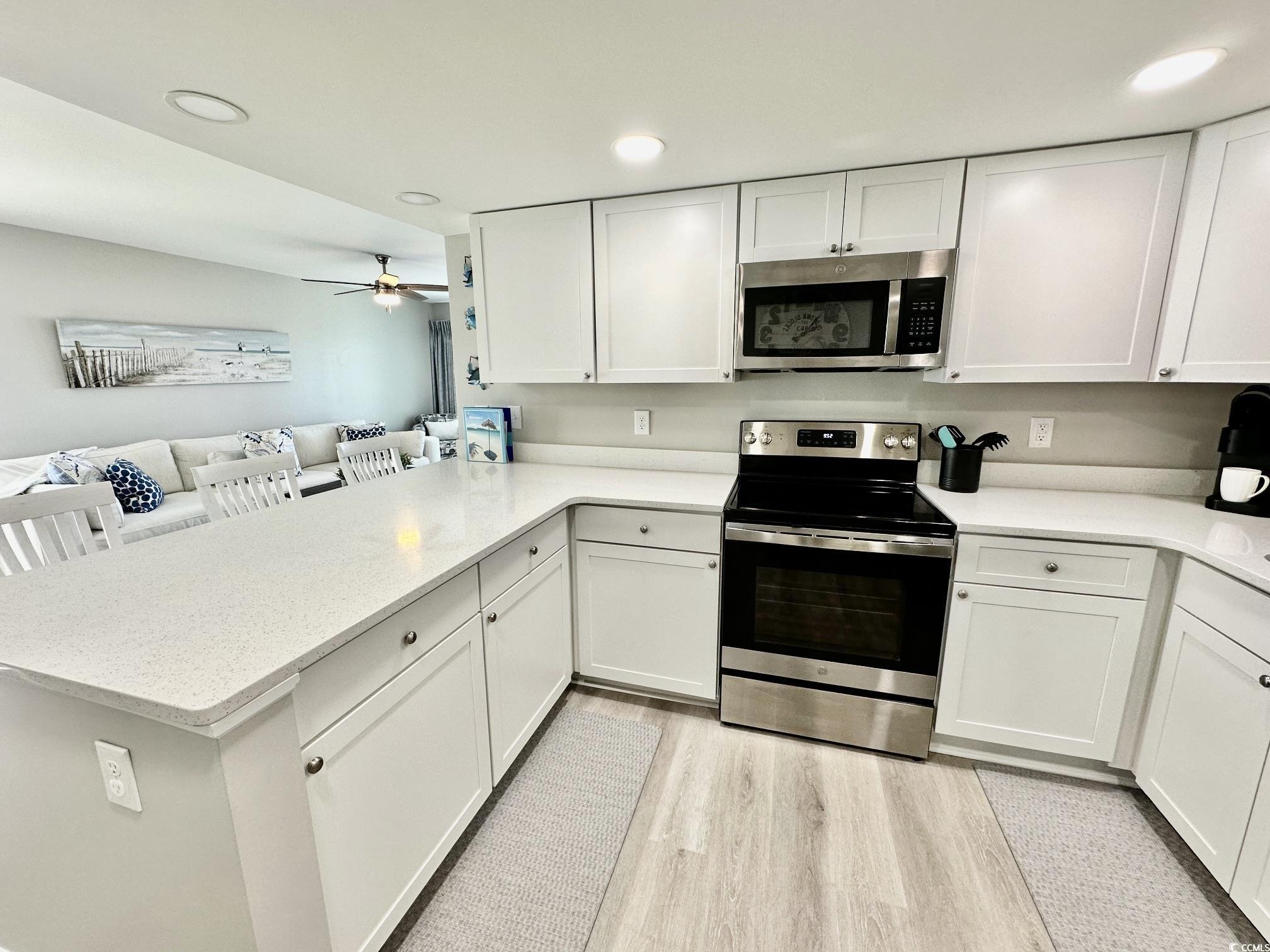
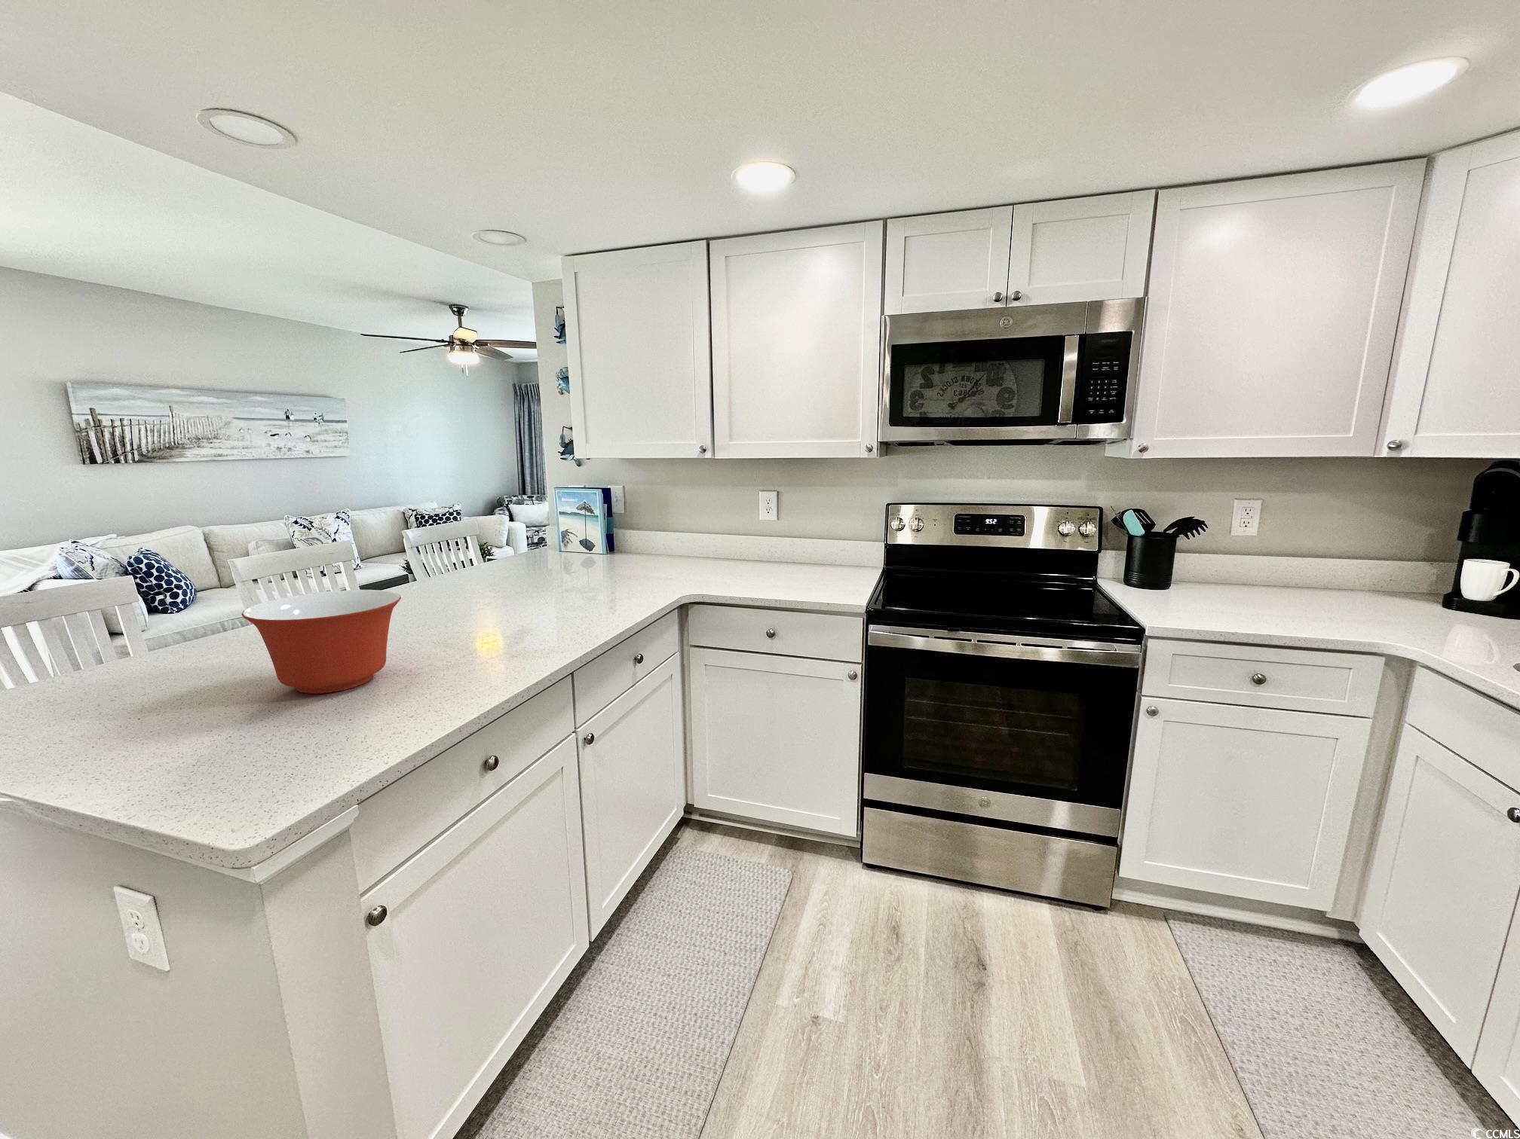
+ mixing bowl [241,589,402,695]
